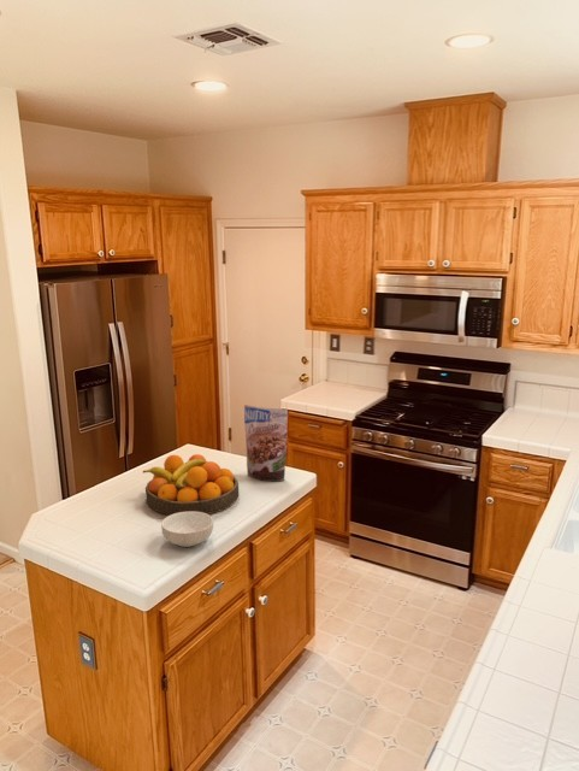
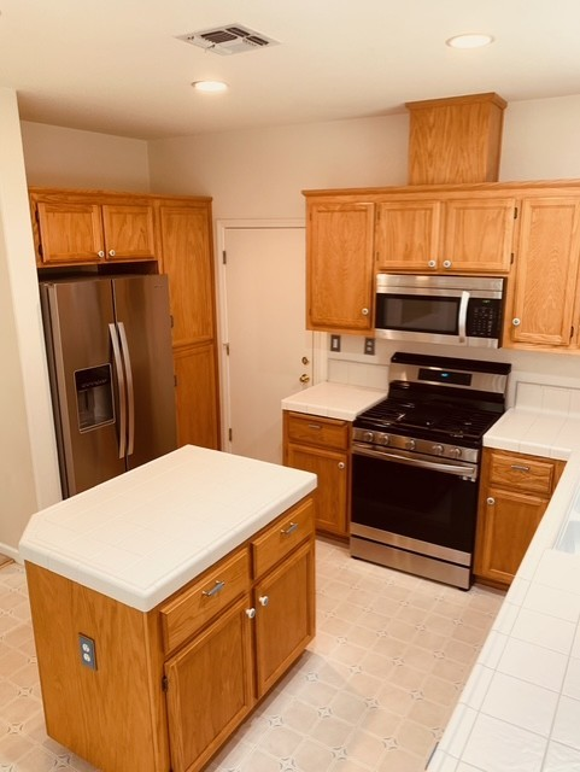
- cereal bowl [160,512,214,548]
- fruit bowl [142,453,240,516]
- granola pouch [243,404,289,482]
